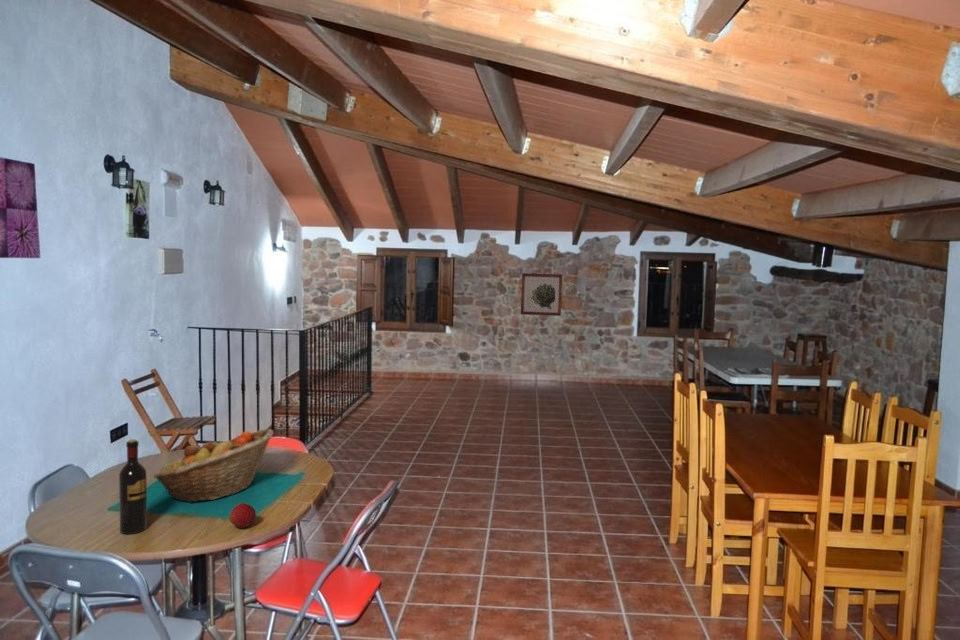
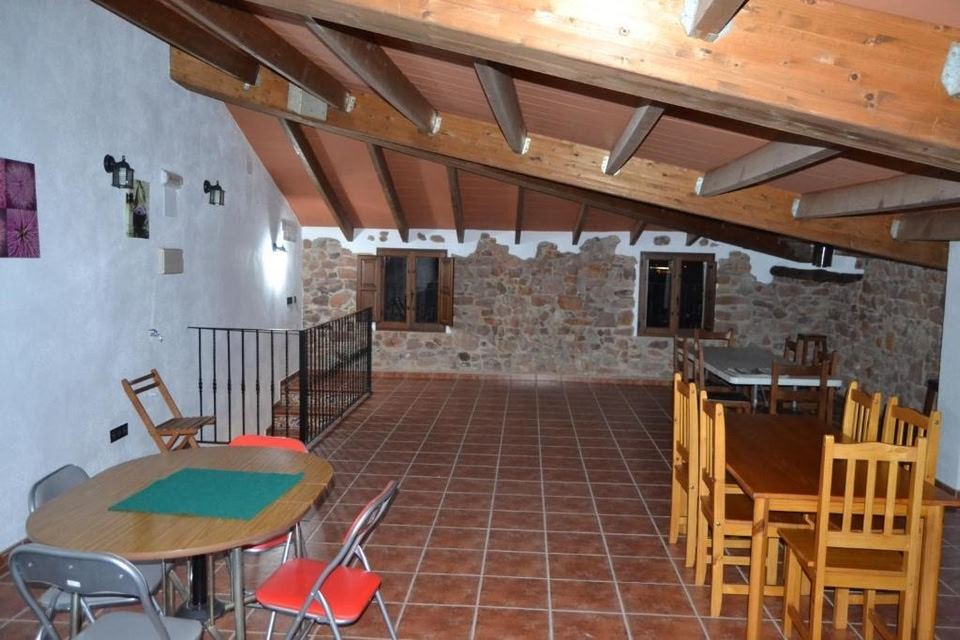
- wine bottle [118,438,148,535]
- fruit basket [152,428,275,504]
- apple [228,502,257,529]
- wall art [520,272,563,317]
